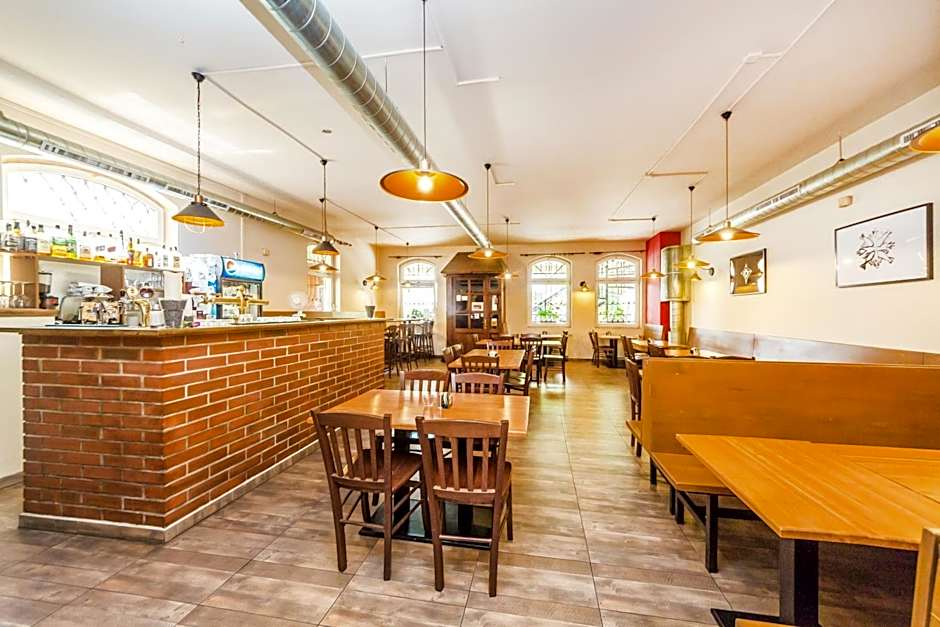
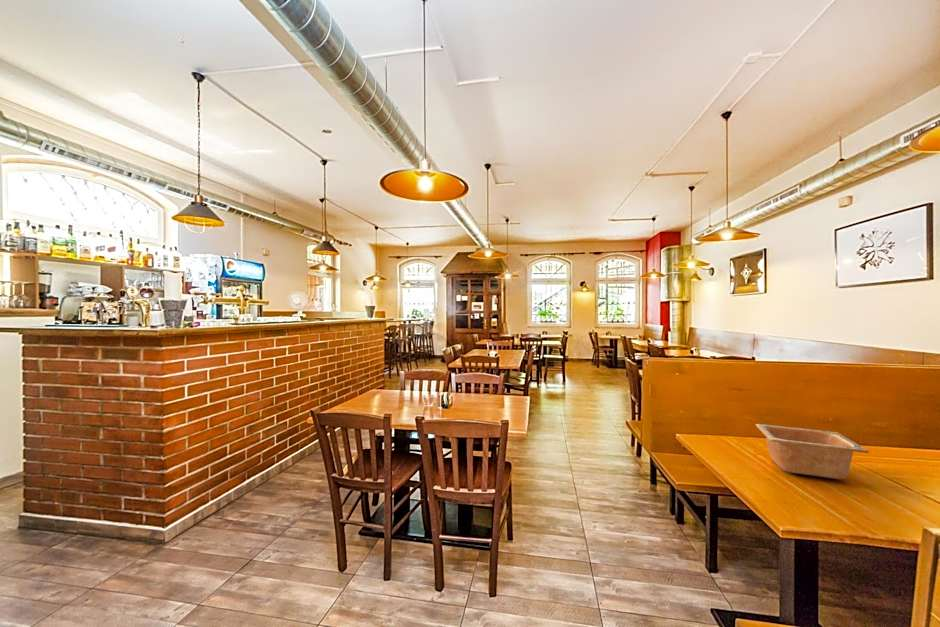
+ serving bowl [755,423,870,480]
